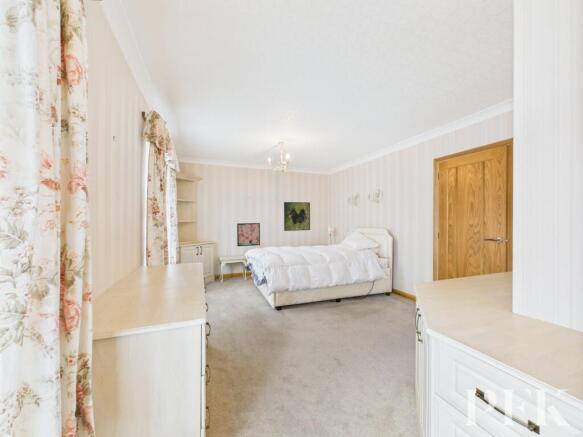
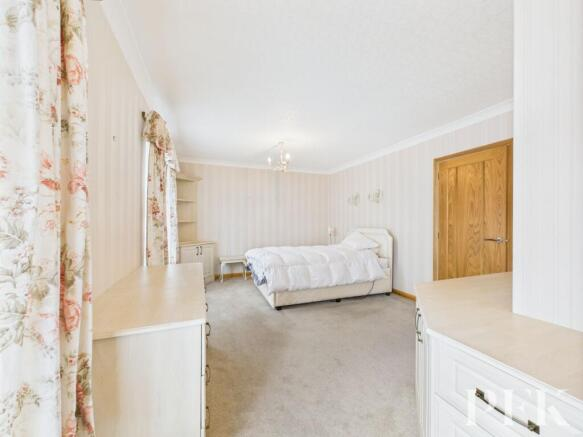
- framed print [283,201,311,232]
- wall art [236,222,261,247]
